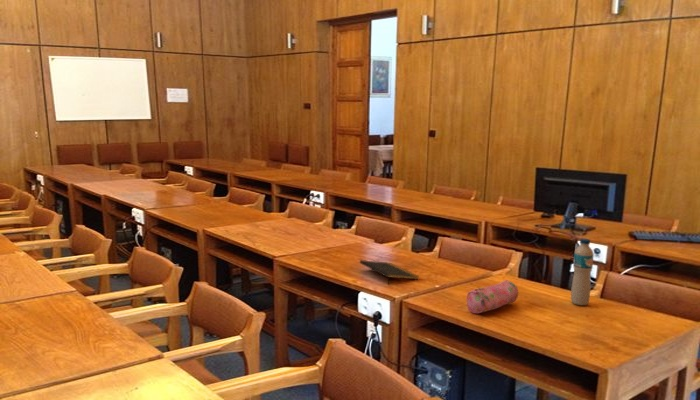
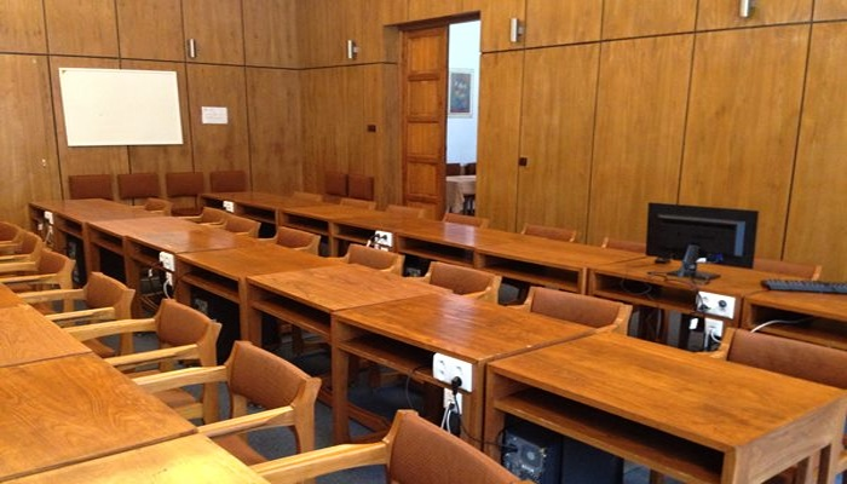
- notepad [359,259,420,286]
- pencil case [466,279,519,314]
- water bottle [570,238,595,306]
